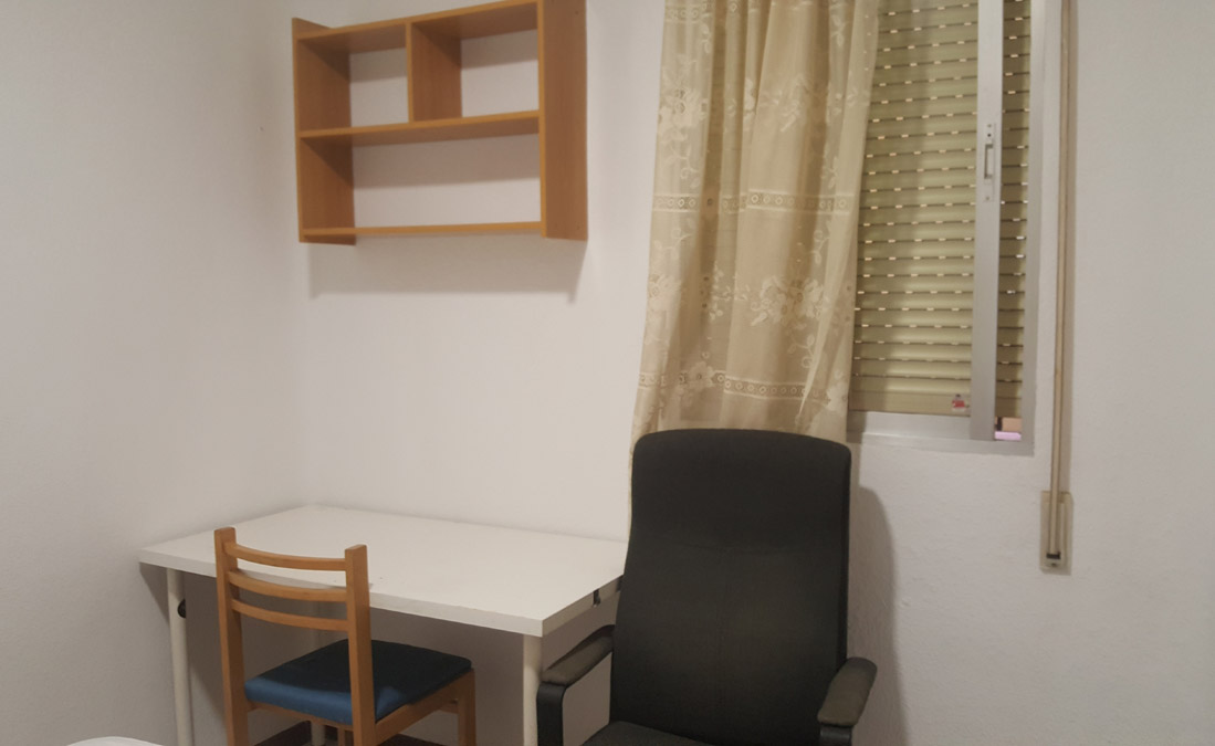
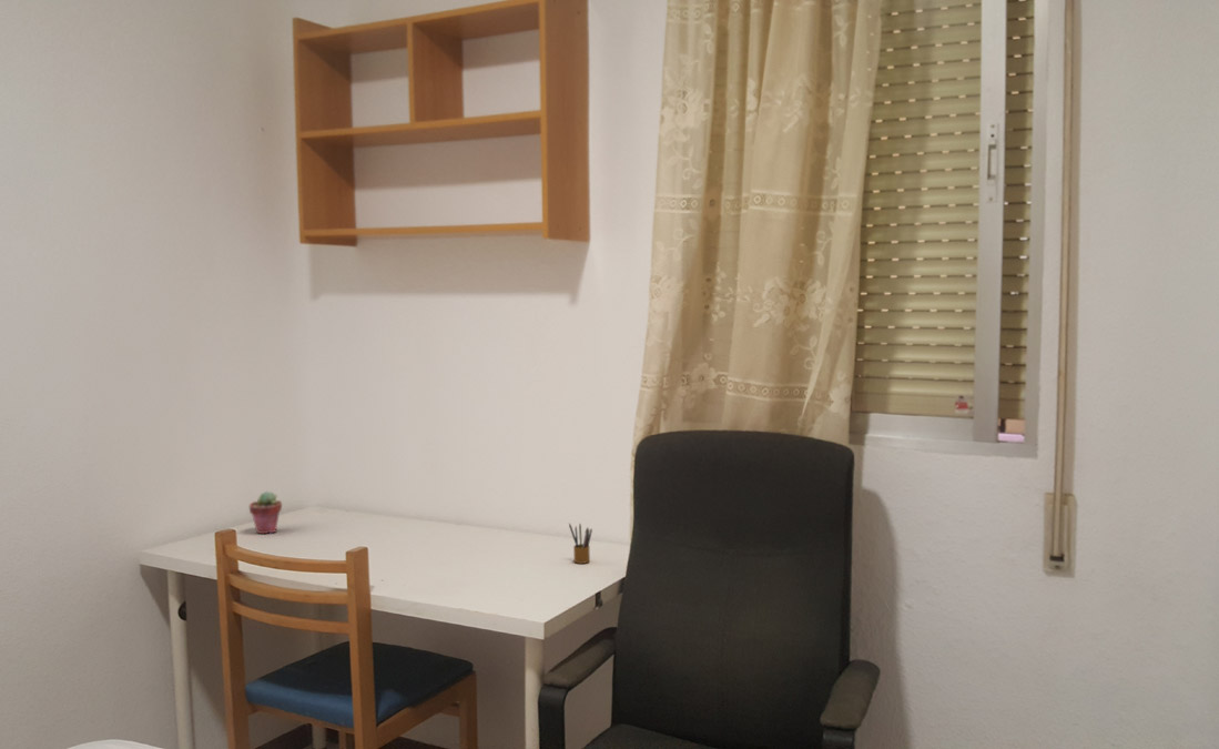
+ pencil box [568,522,593,565]
+ potted succulent [248,490,283,535]
